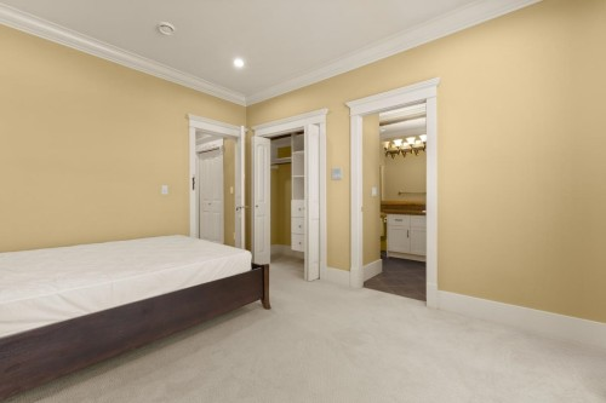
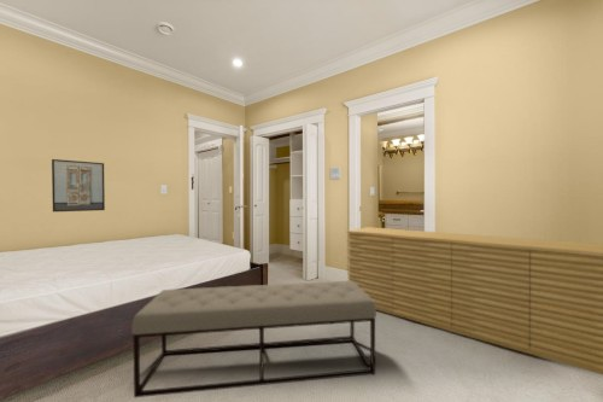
+ bench [130,280,377,398]
+ sideboard [346,226,603,377]
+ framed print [51,158,106,212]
